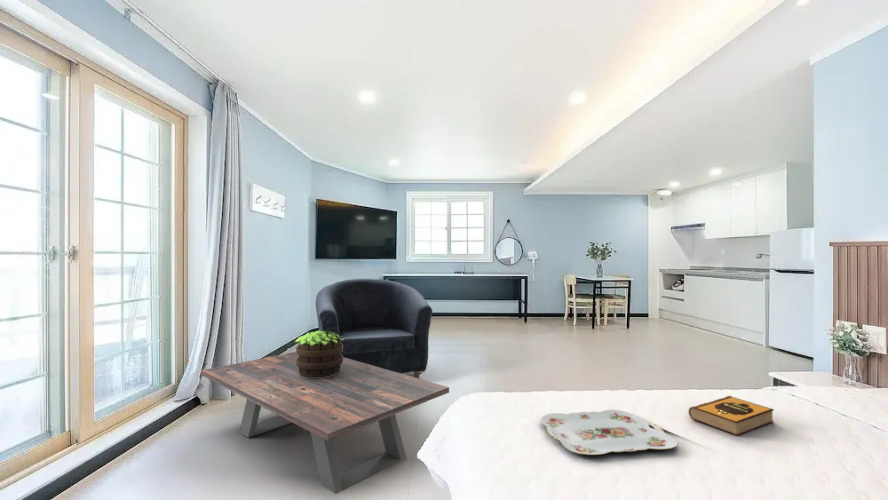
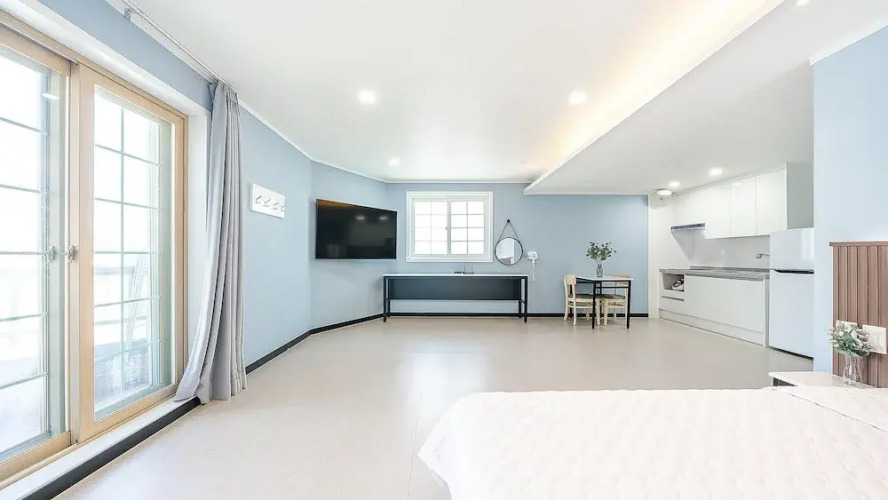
- potted plant [294,330,344,378]
- serving tray [540,409,678,456]
- coffee table [200,351,450,495]
- armchair [315,278,433,379]
- hardback book [687,395,775,437]
